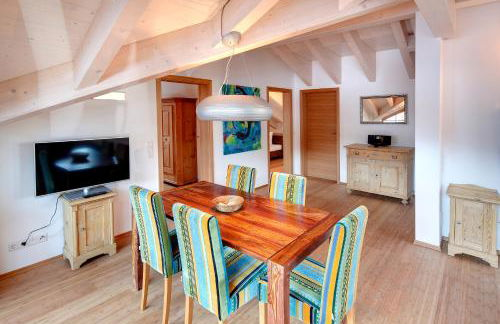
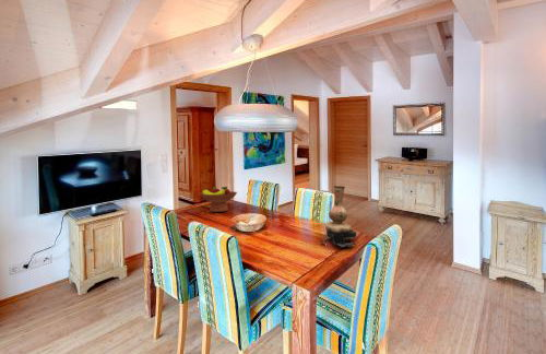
+ vase [320,185,357,248]
+ fruit bowl [199,186,238,213]
